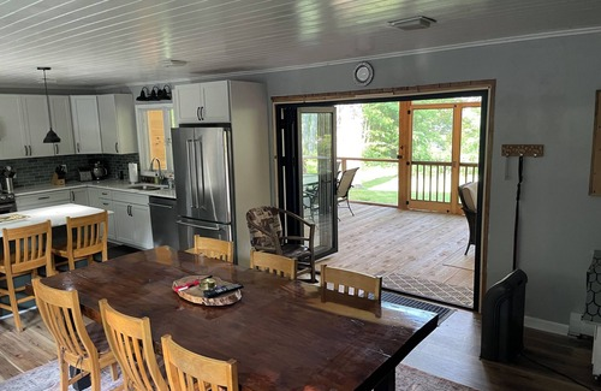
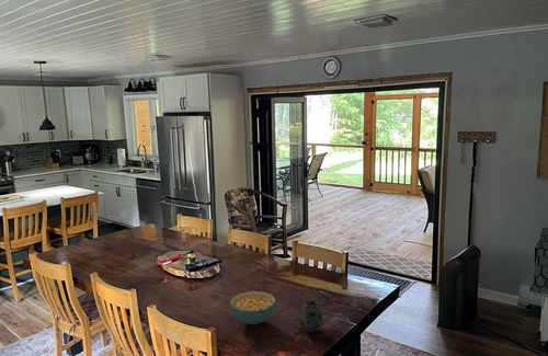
+ teapot [297,298,323,333]
+ cereal bowl [229,290,276,325]
